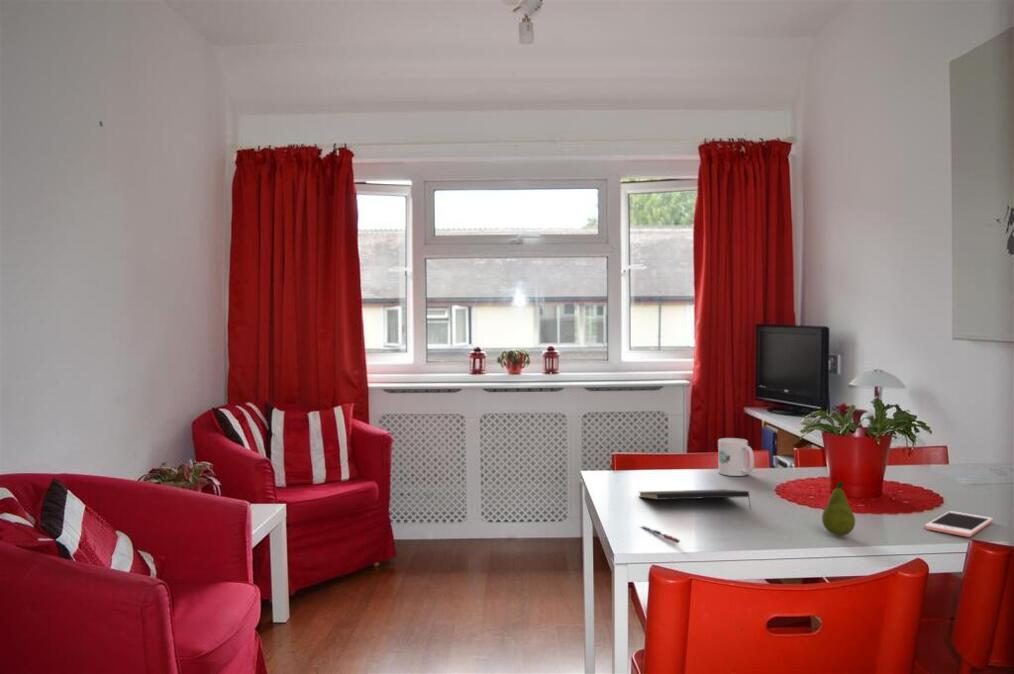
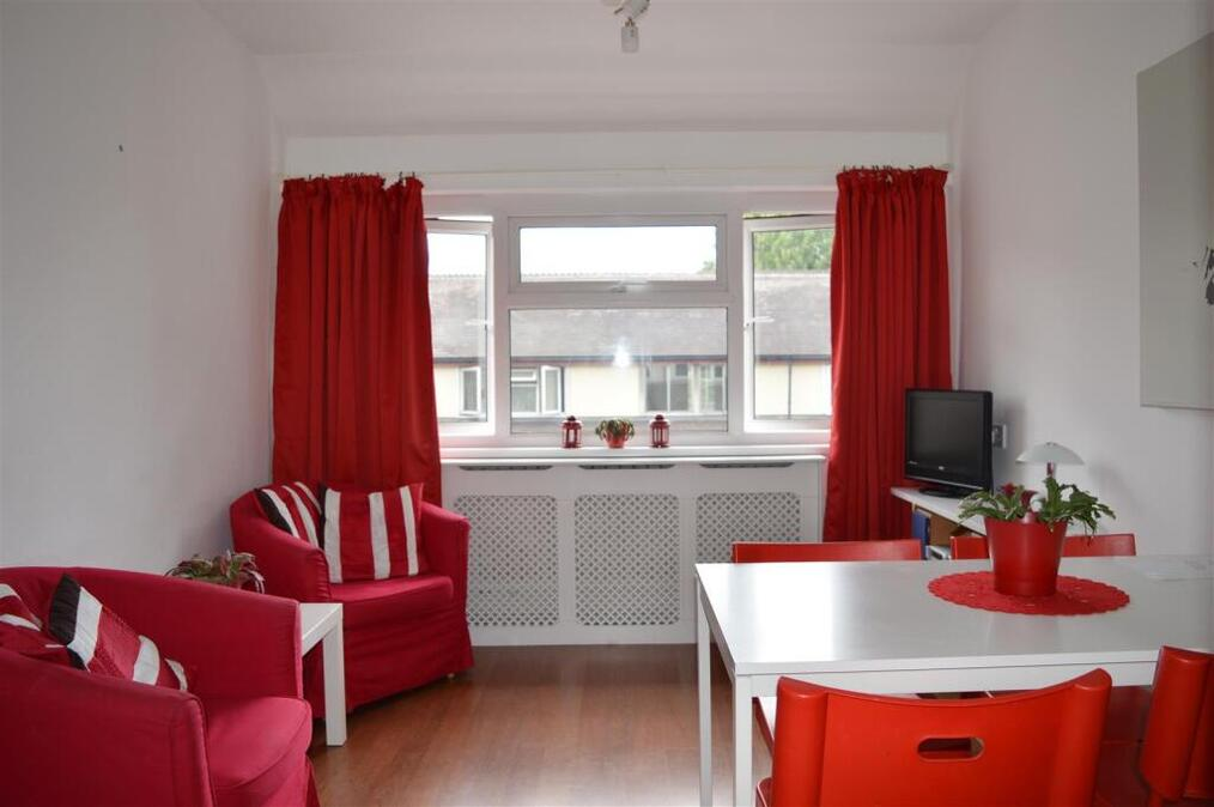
- notepad [638,488,752,510]
- cell phone [924,510,994,538]
- fruit [821,480,856,537]
- pen [639,525,681,544]
- mug [717,437,755,477]
